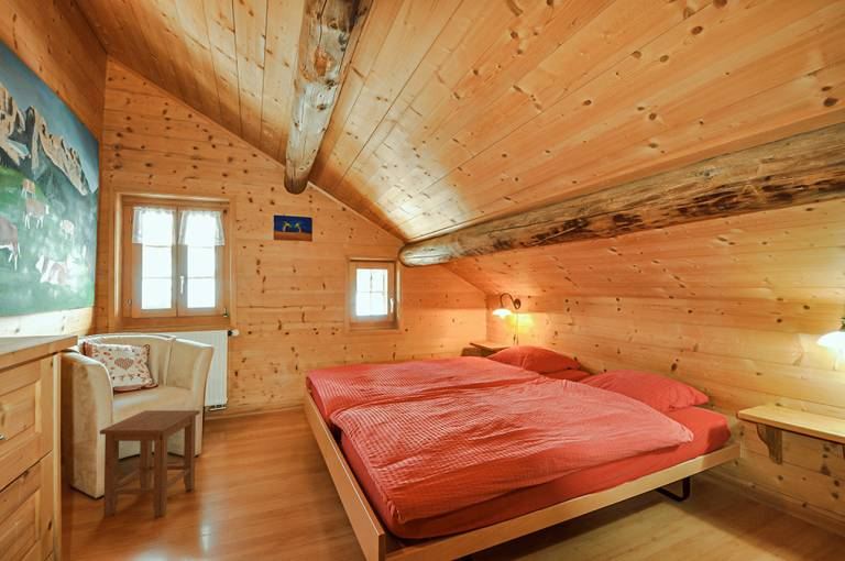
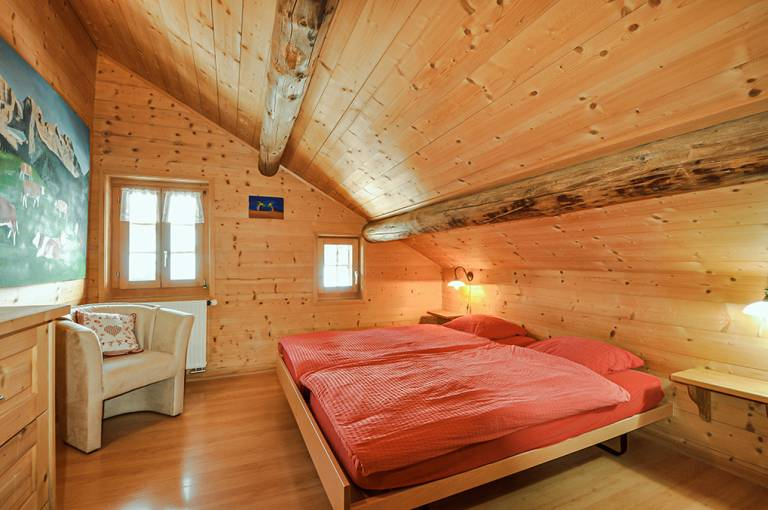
- stool [99,409,200,518]
